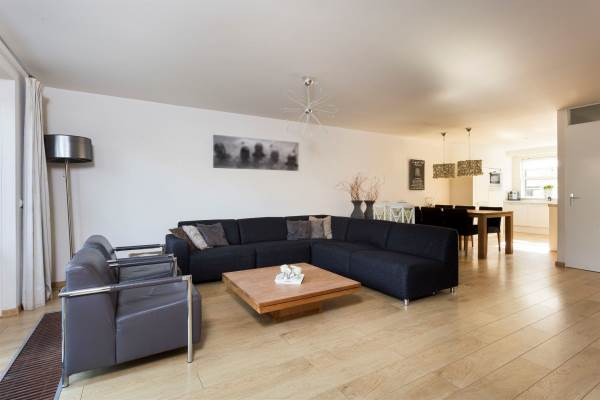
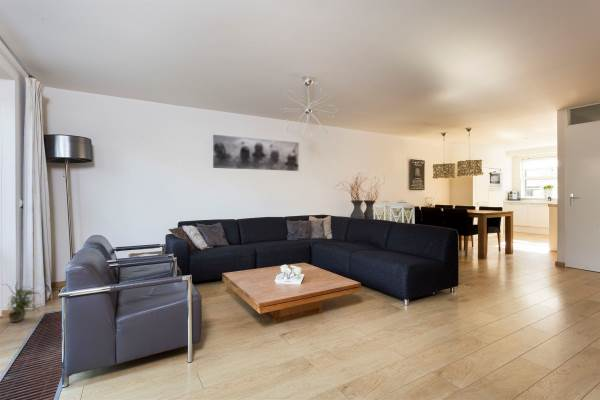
+ potted plant [2,281,42,323]
